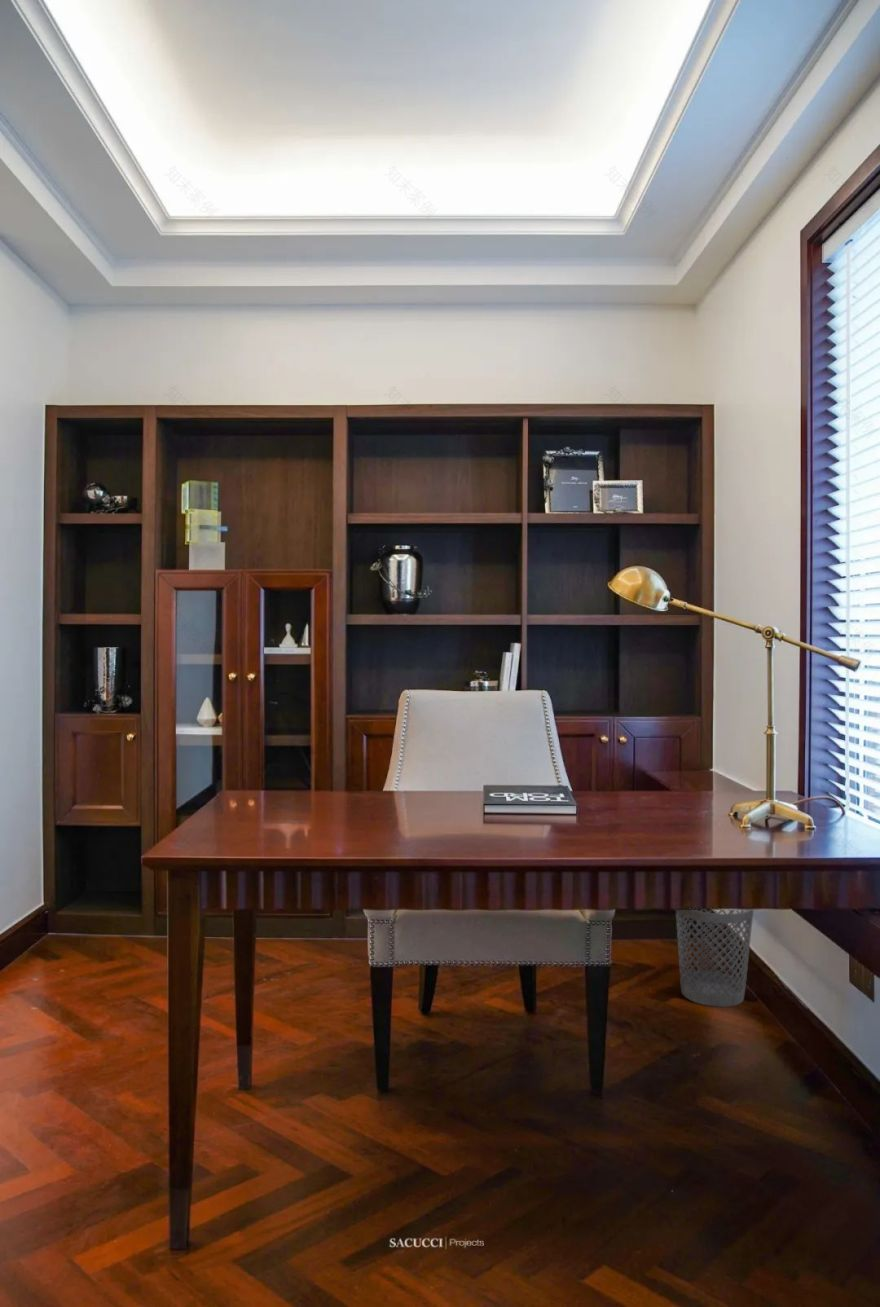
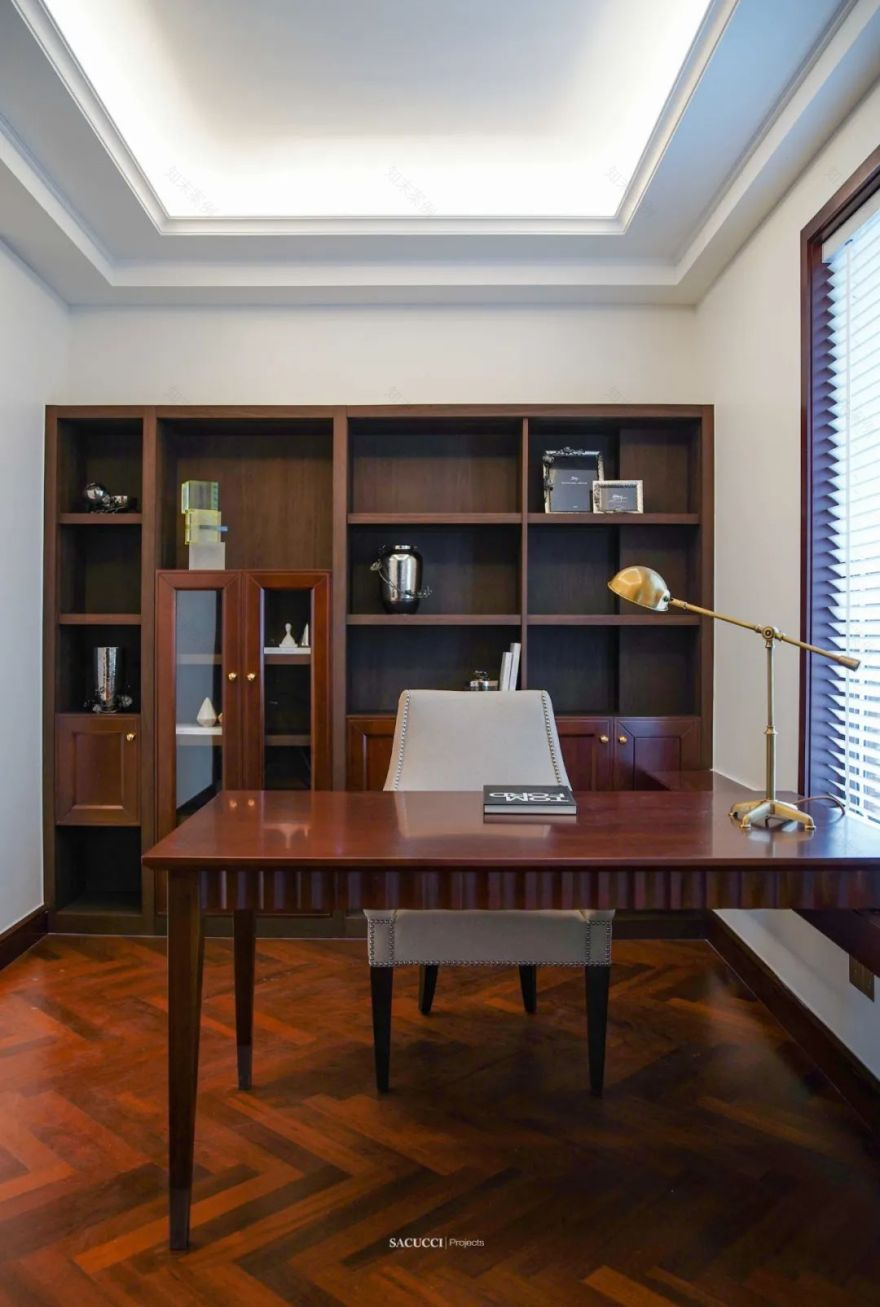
- wastebasket [675,908,754,1008]
